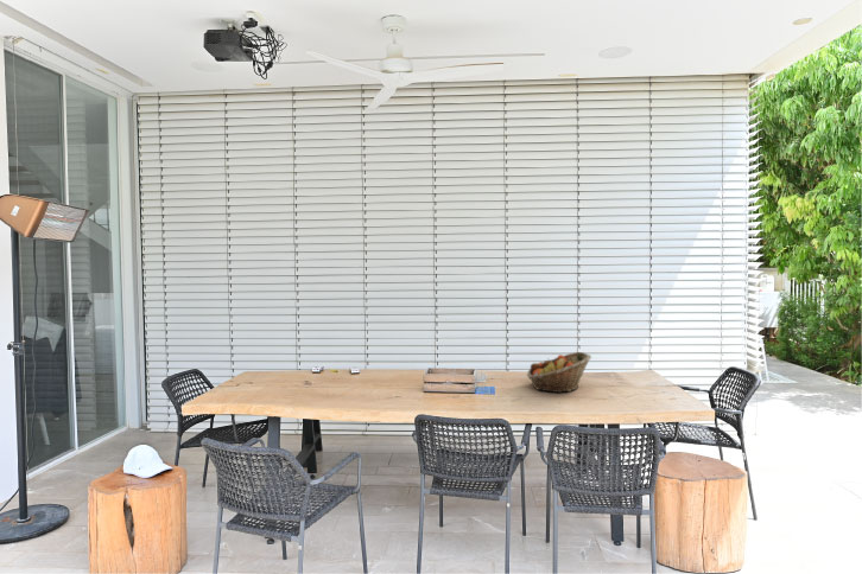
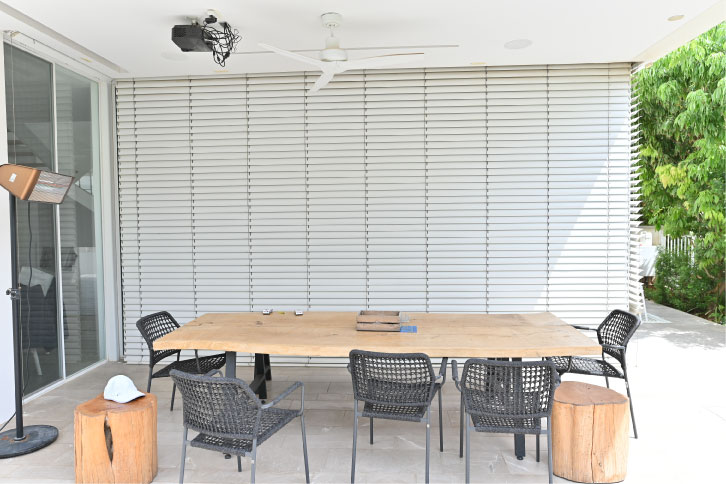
- fruit basket [526,351,592,394]
